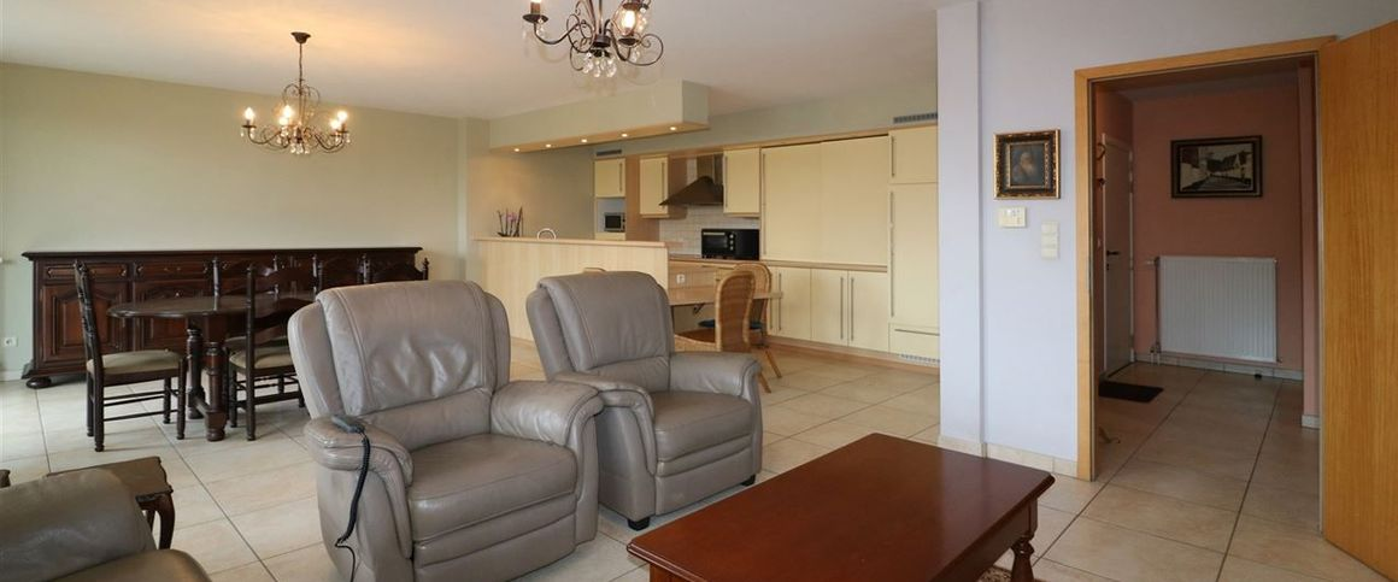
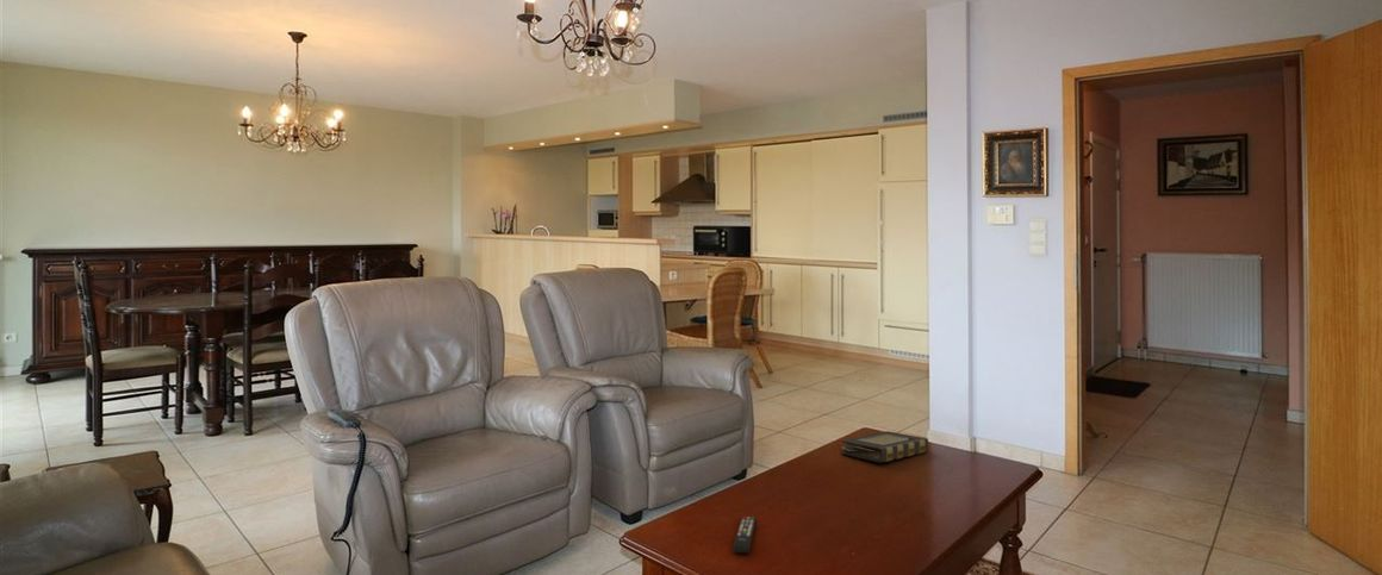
+ book [840,430,929,464]
+ remote control [732,515,758,554]
